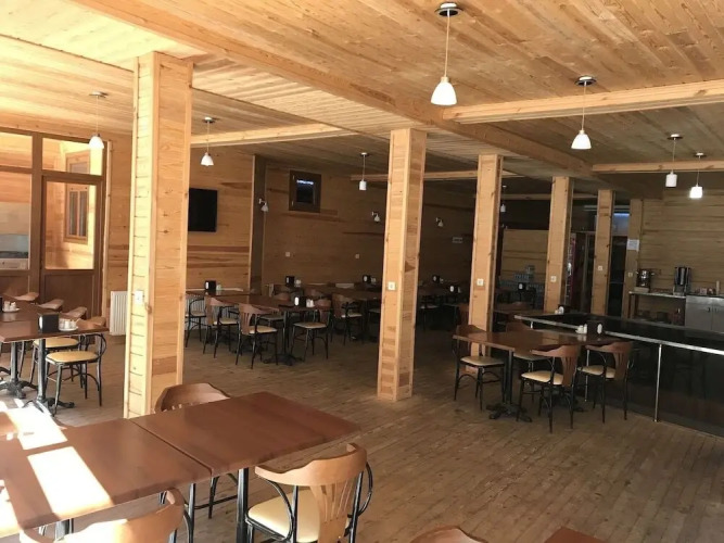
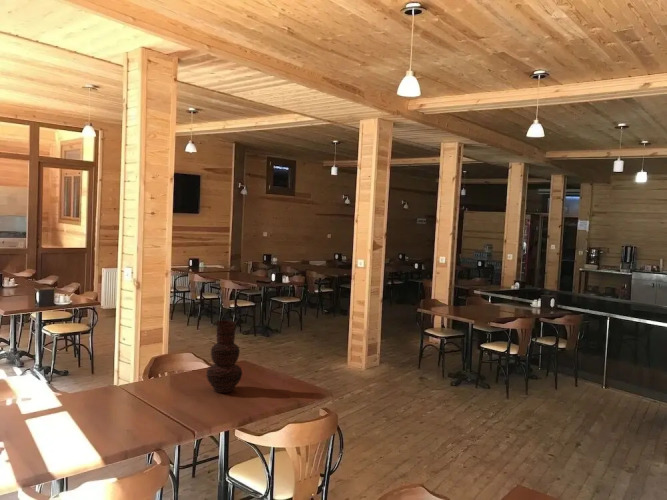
+ vase [205,319,243,394]
